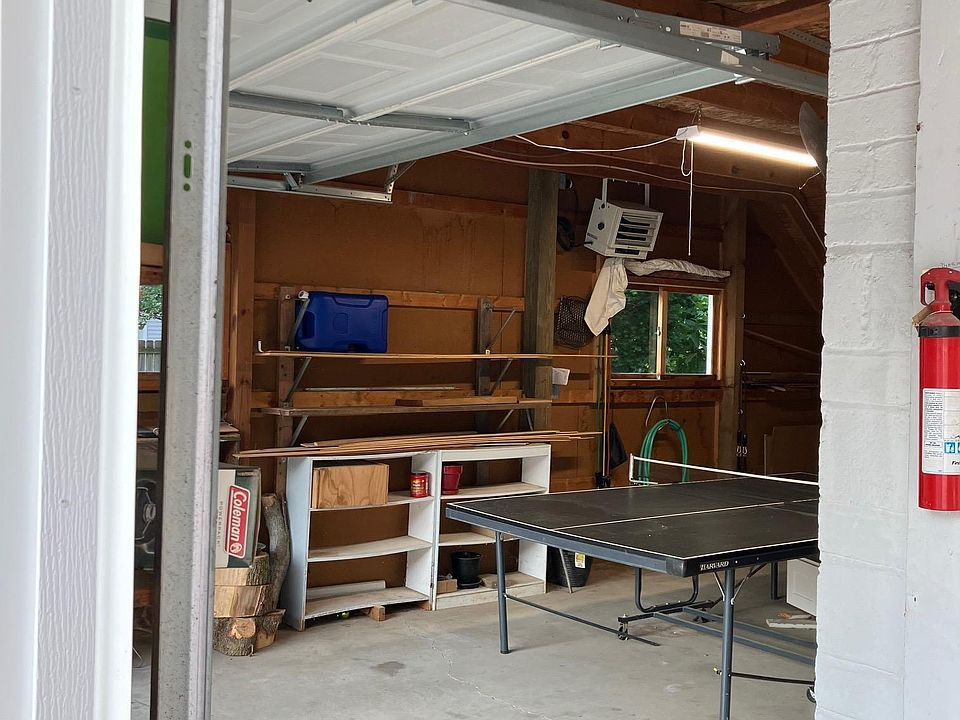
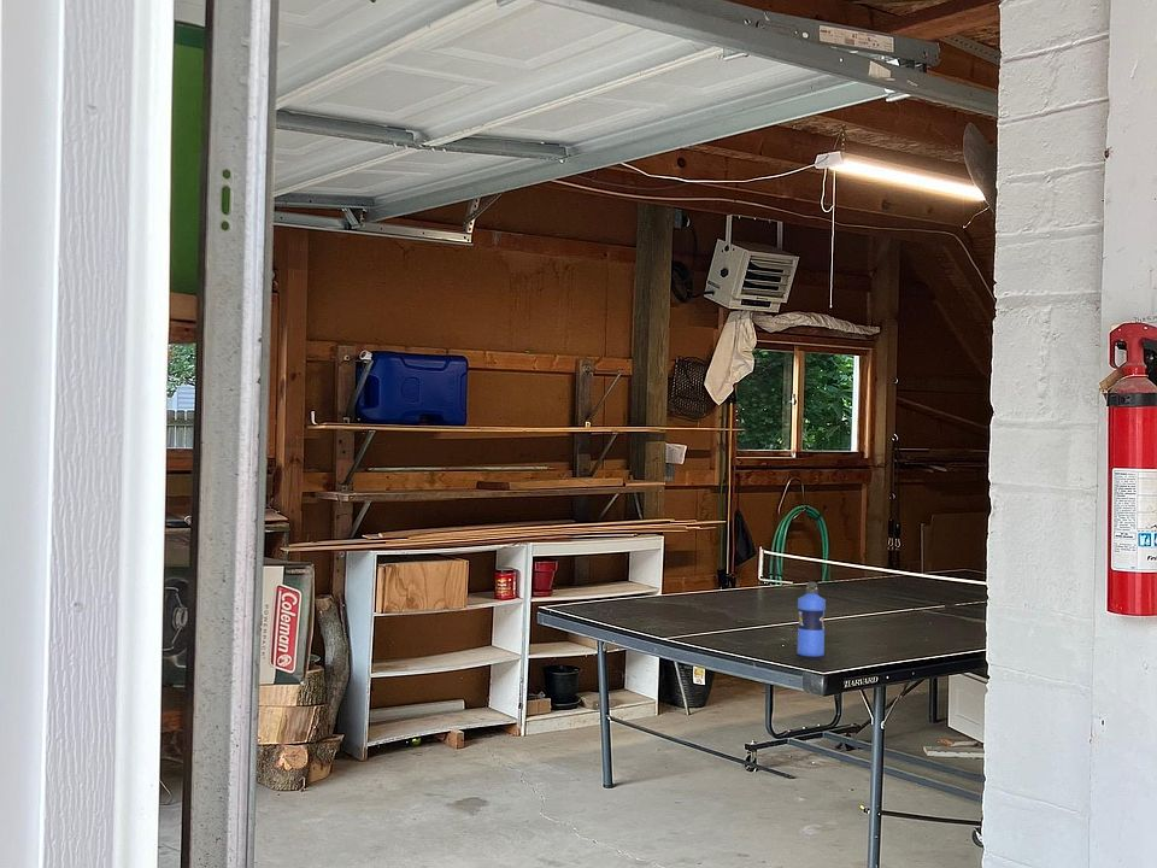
+ water bottle [797,580,827,658]
